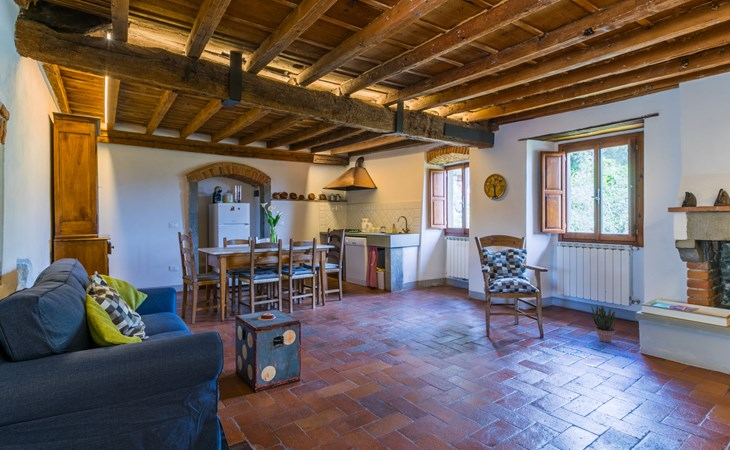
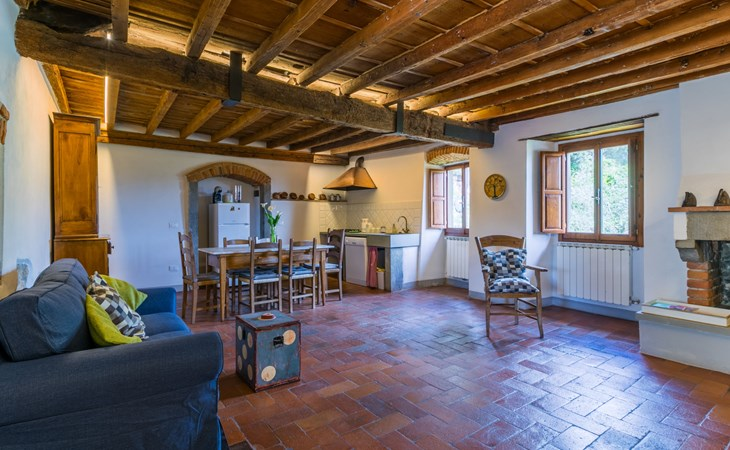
- potted plant [590,304,617,343]
